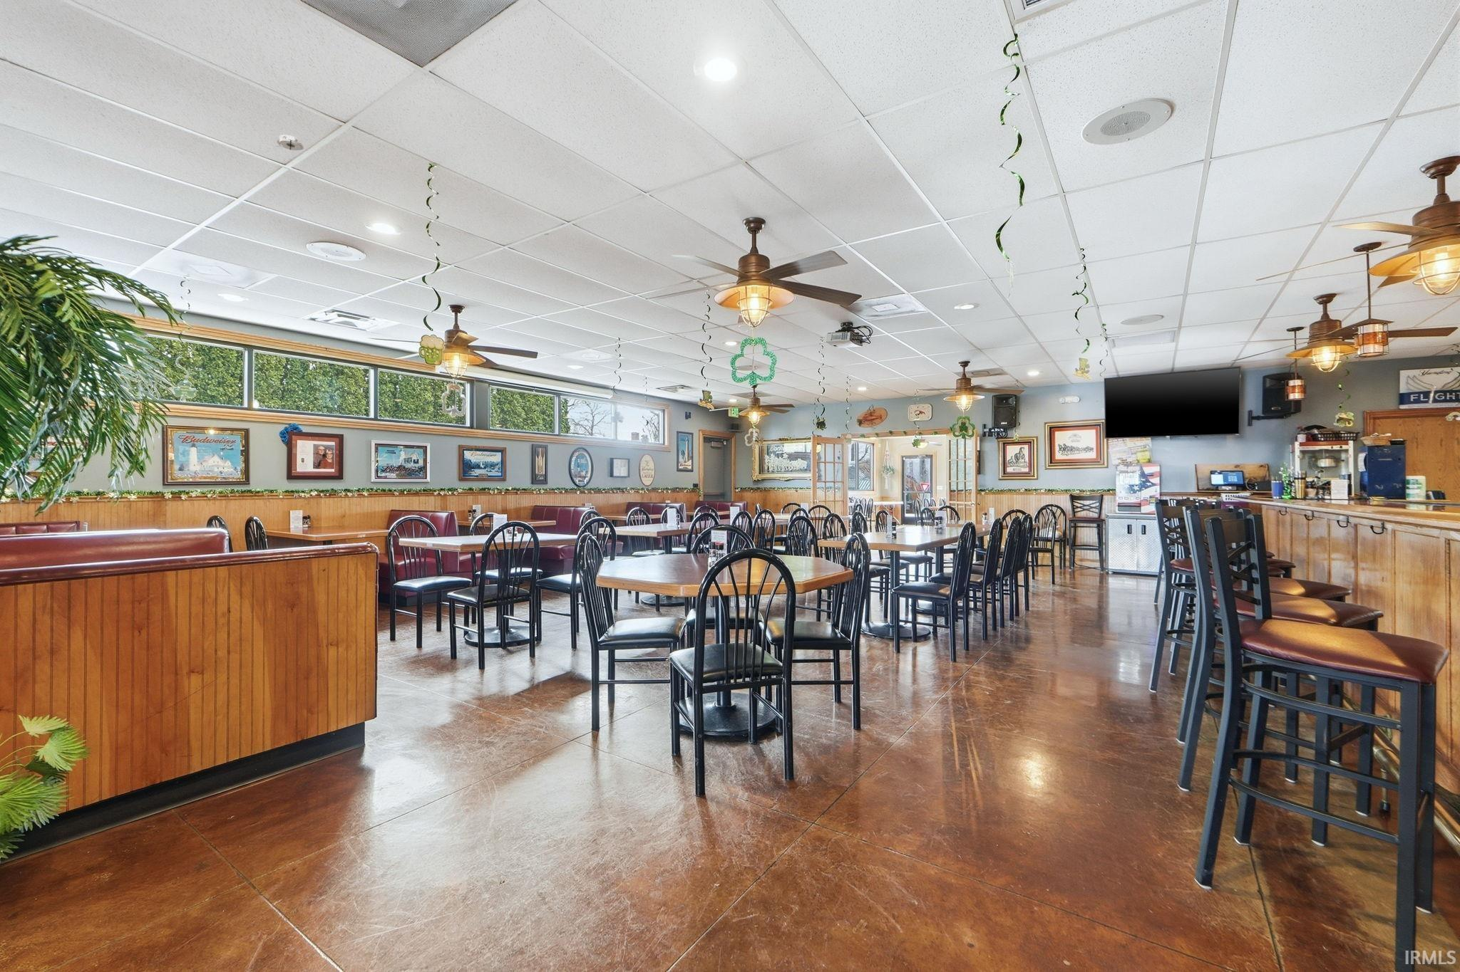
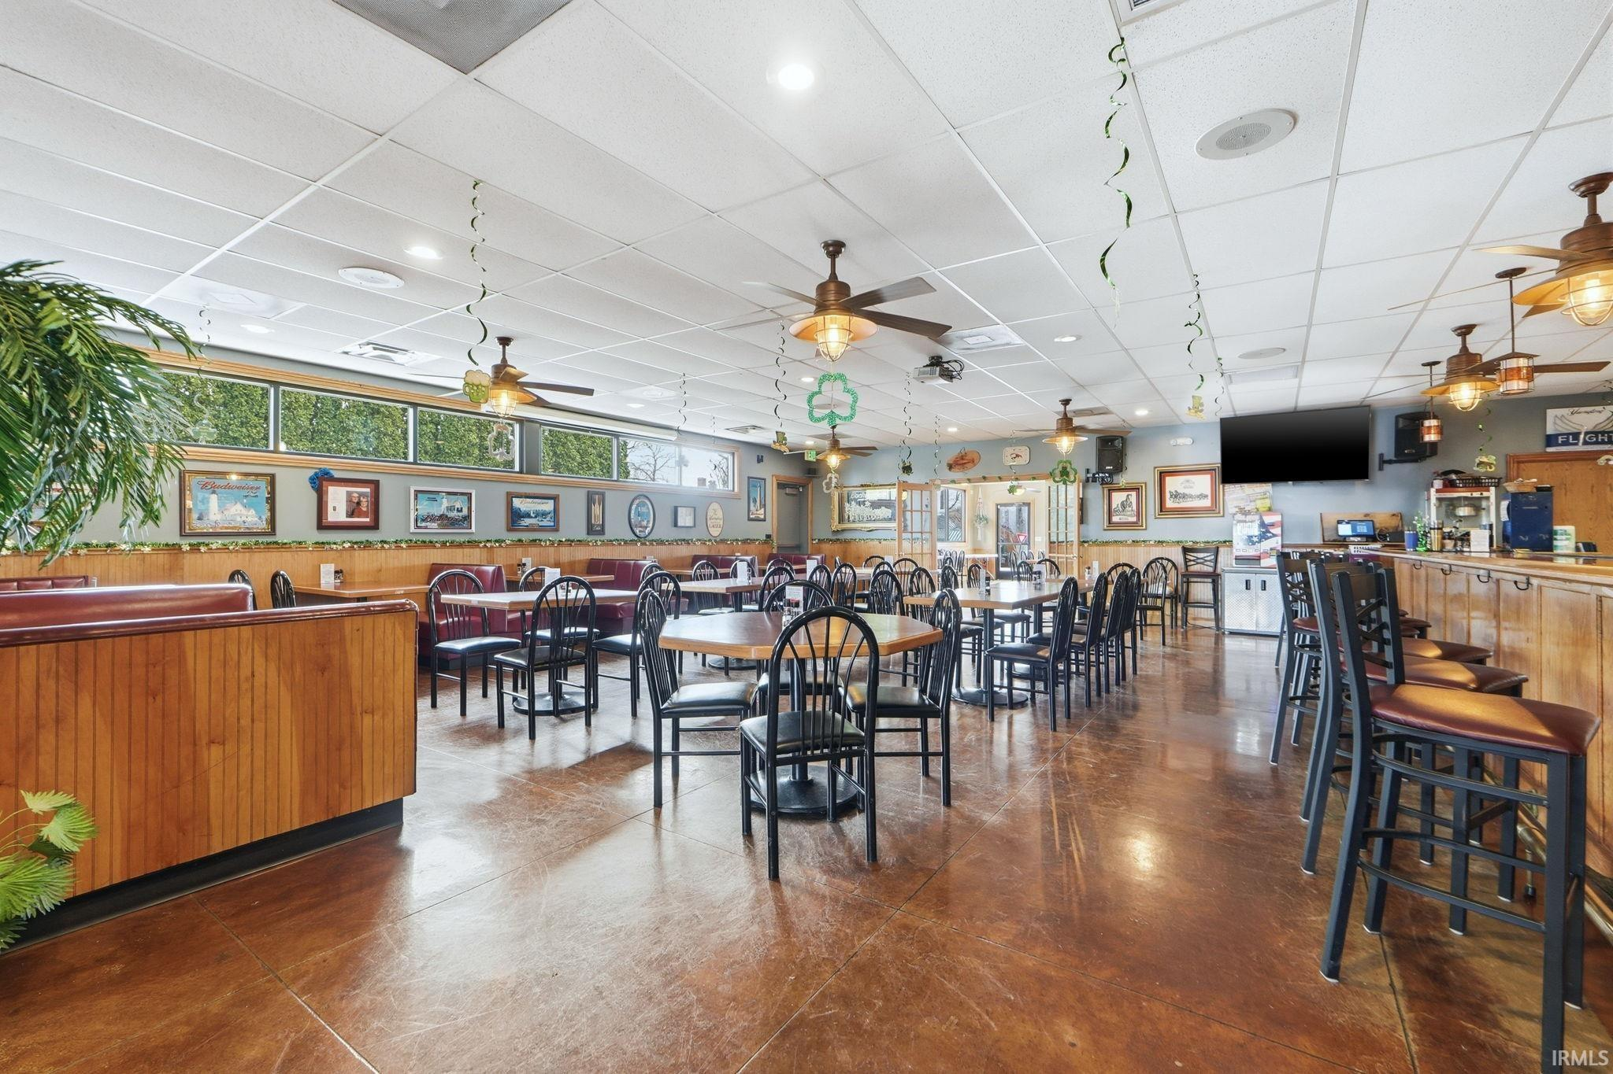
- smoke detector [276,133,304,151]
